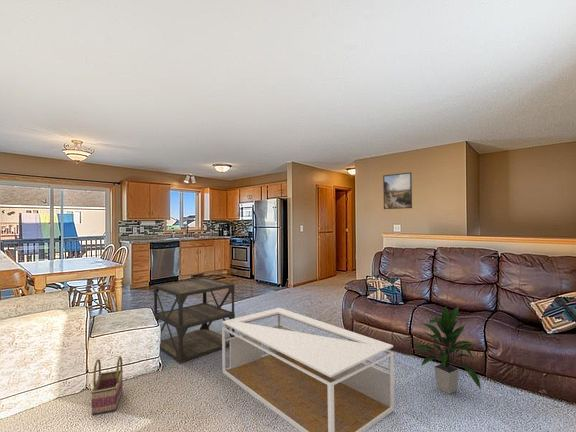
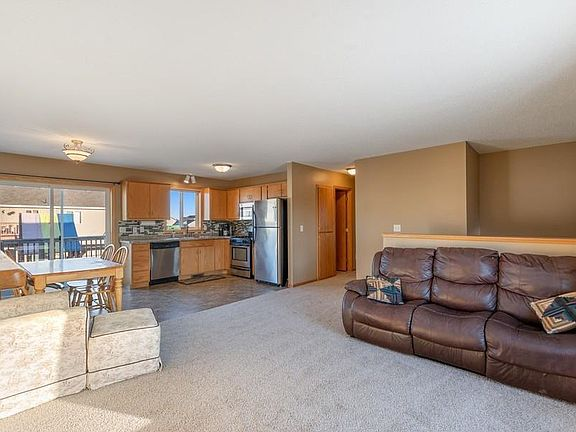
- side table [153,276,236,364]
- coffee table [221,307,395,432]
- indoor plant [412,305,482,395]
- basket [90,355,124,416]
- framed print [382,171,413,210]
